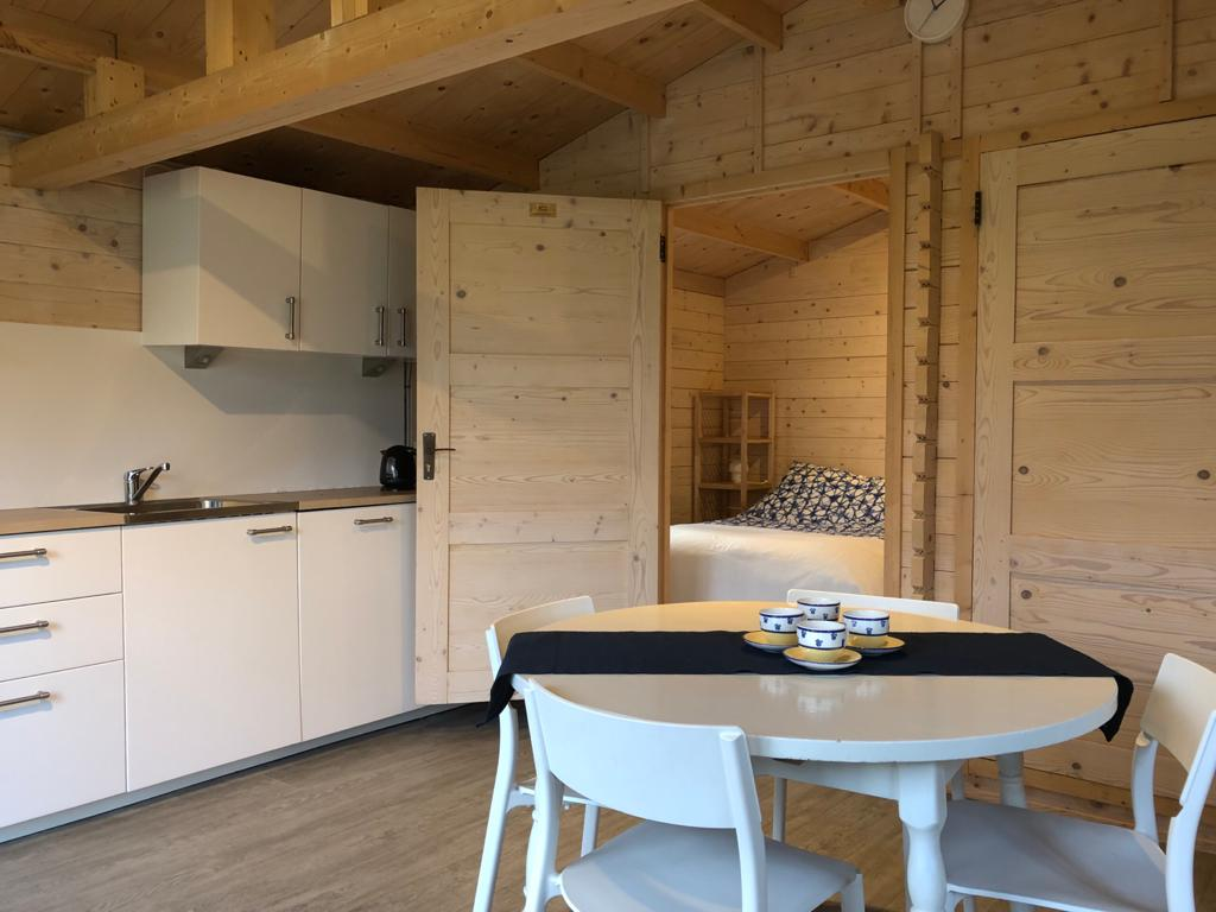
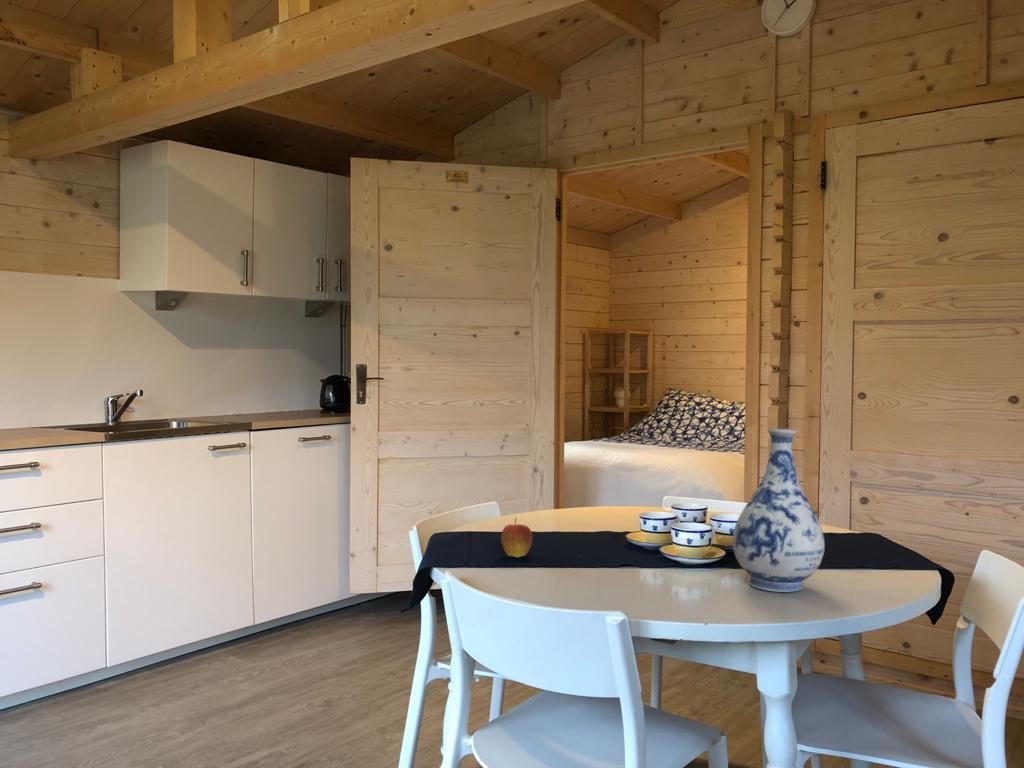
+ fruit [500,518,533,558]
+ vase [732,428,826,593]
